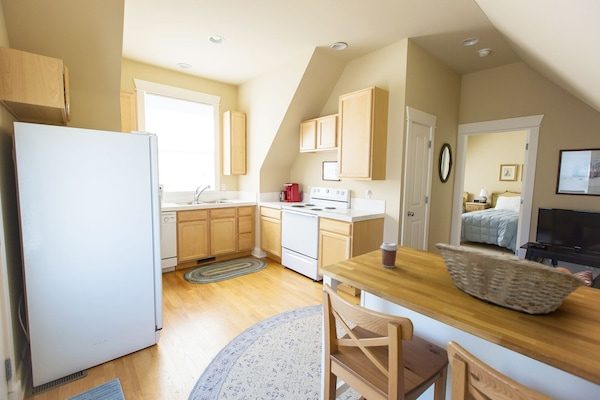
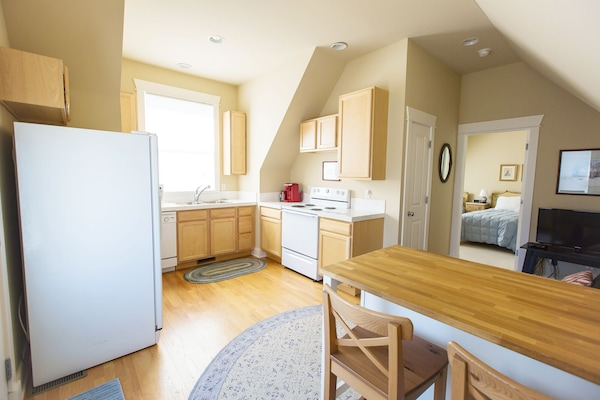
- fruit basket [434,242,587,315]
- coffee cup [379,242,399,269]
